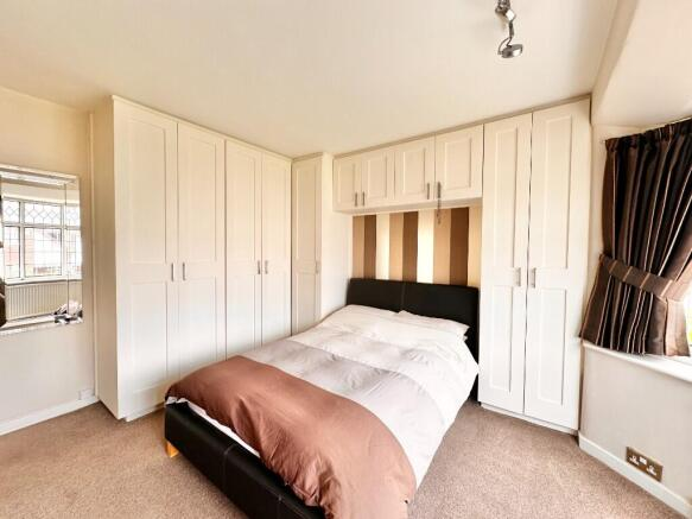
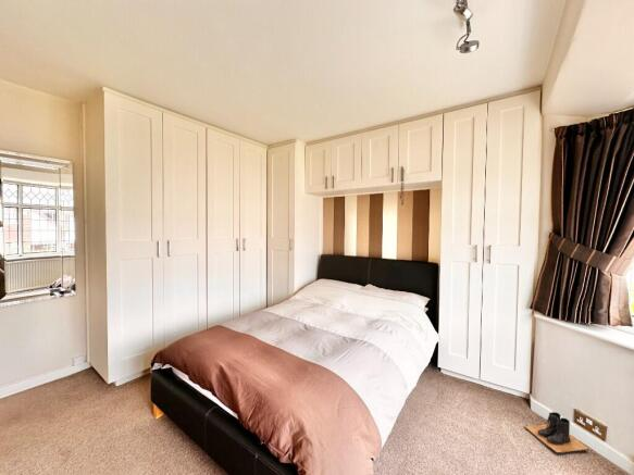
+ boots [523,411,589,454]
